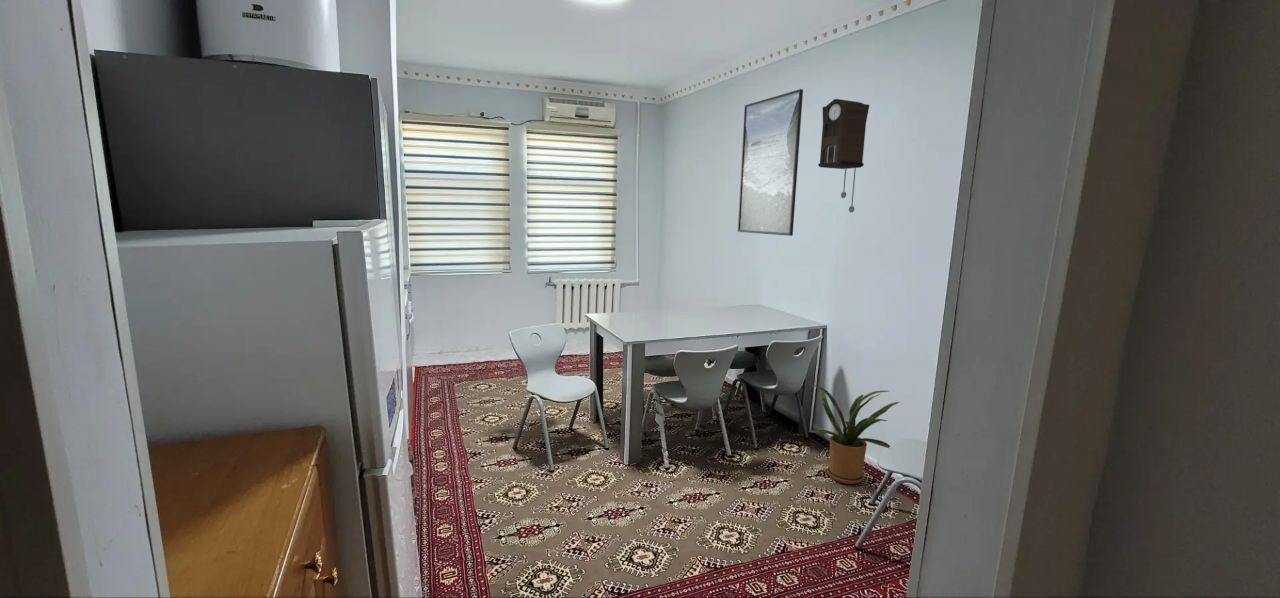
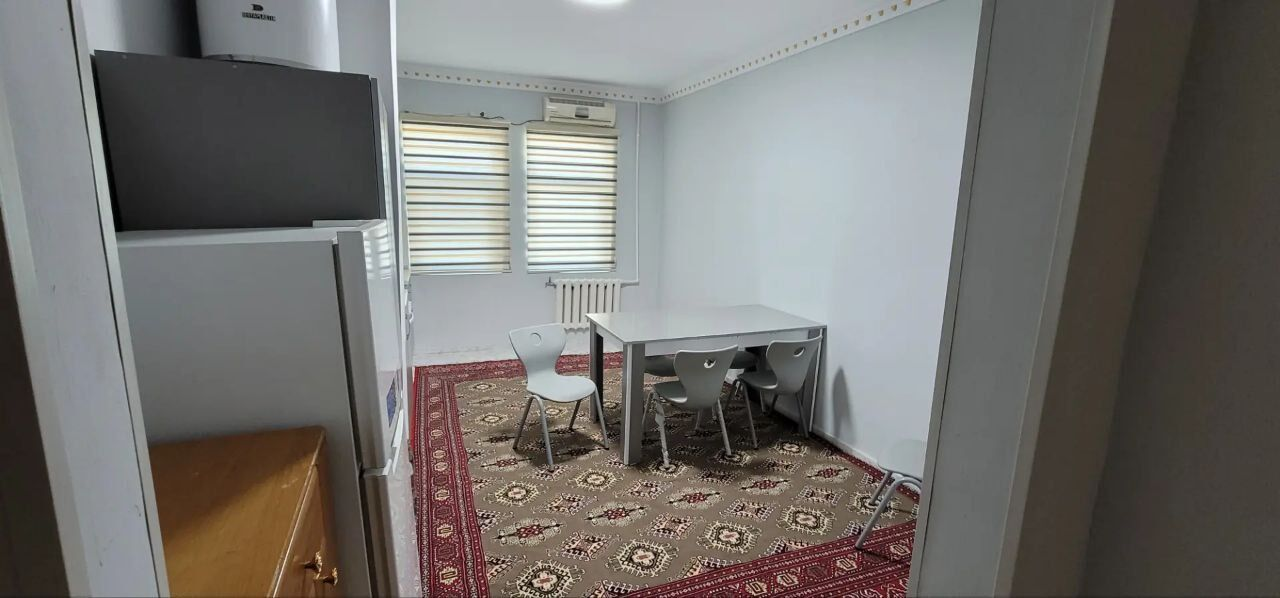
- pendulum clock [817,98,870,213]
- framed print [737,88,804,237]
- house plant [807,383,900,485]
